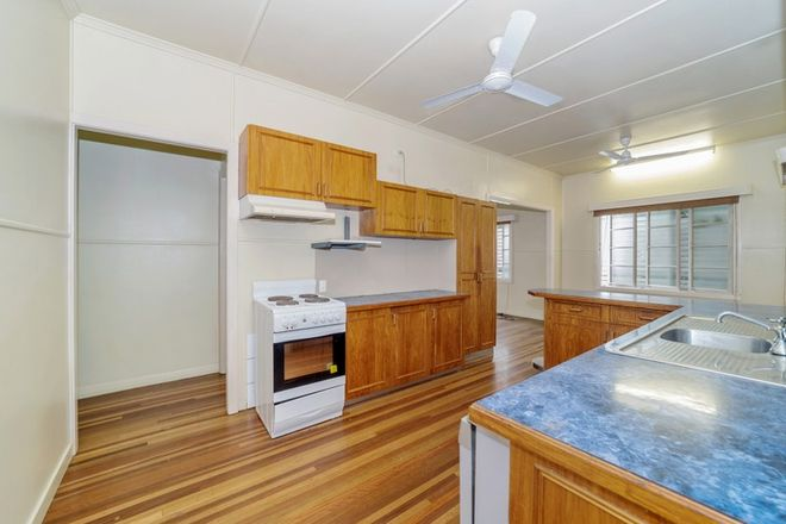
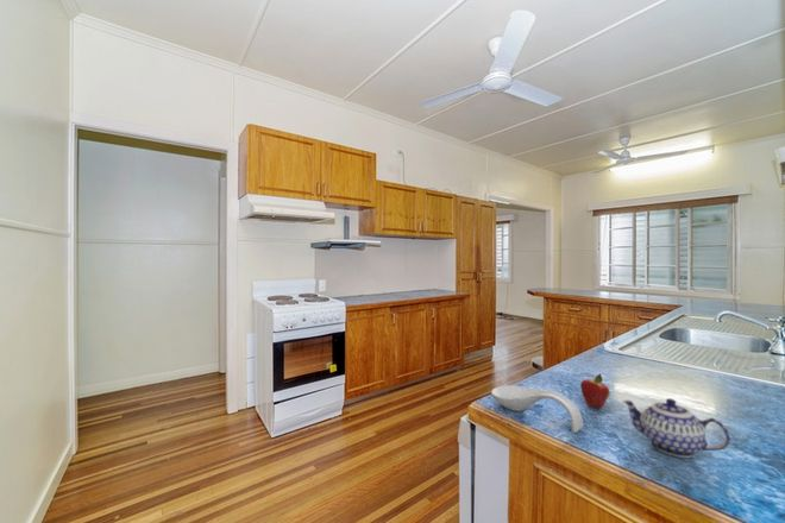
+ spoon rest [490,384,585,434]
+ fruit [579,372,611,410]
+ teapot [622,397,731,459]
